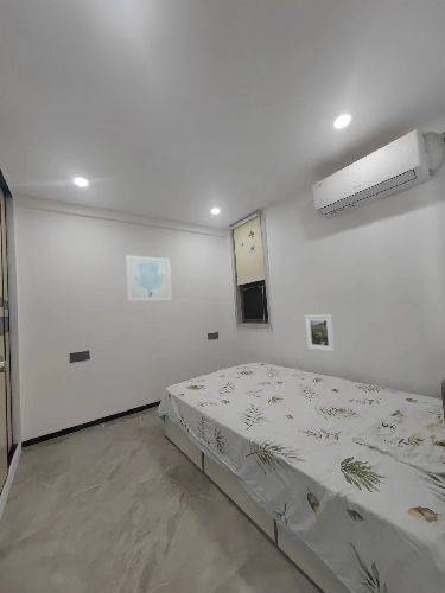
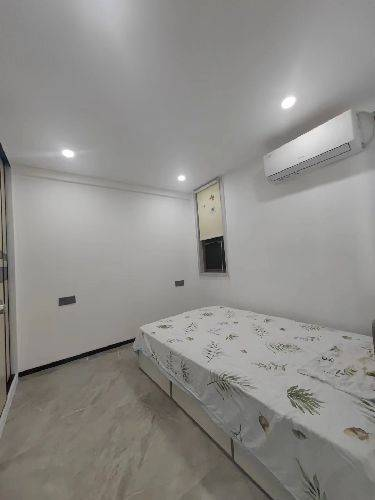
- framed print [304,314,336,352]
- wall art [125,254,173,302]
